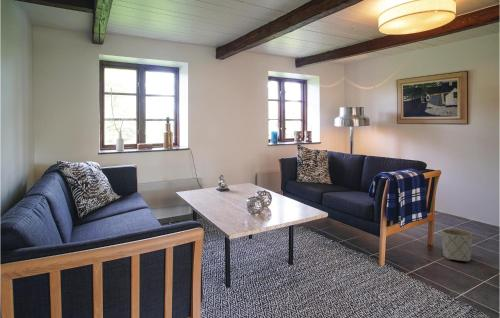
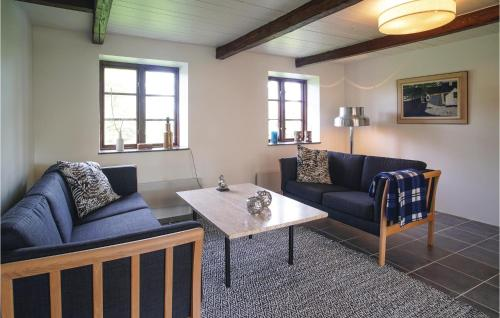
- planter [441,228,474,263]
